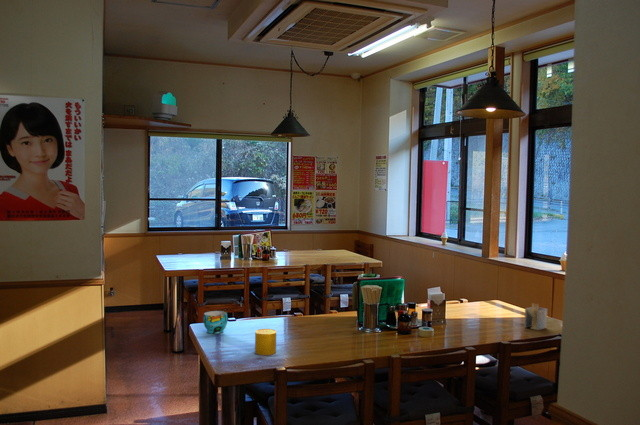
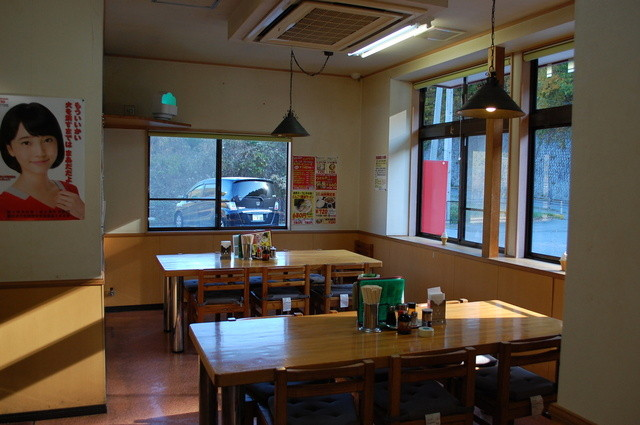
- cup [203,310,228,334]
- cup [254,328,277,356]
- napkin holder [523,302,548,331]
